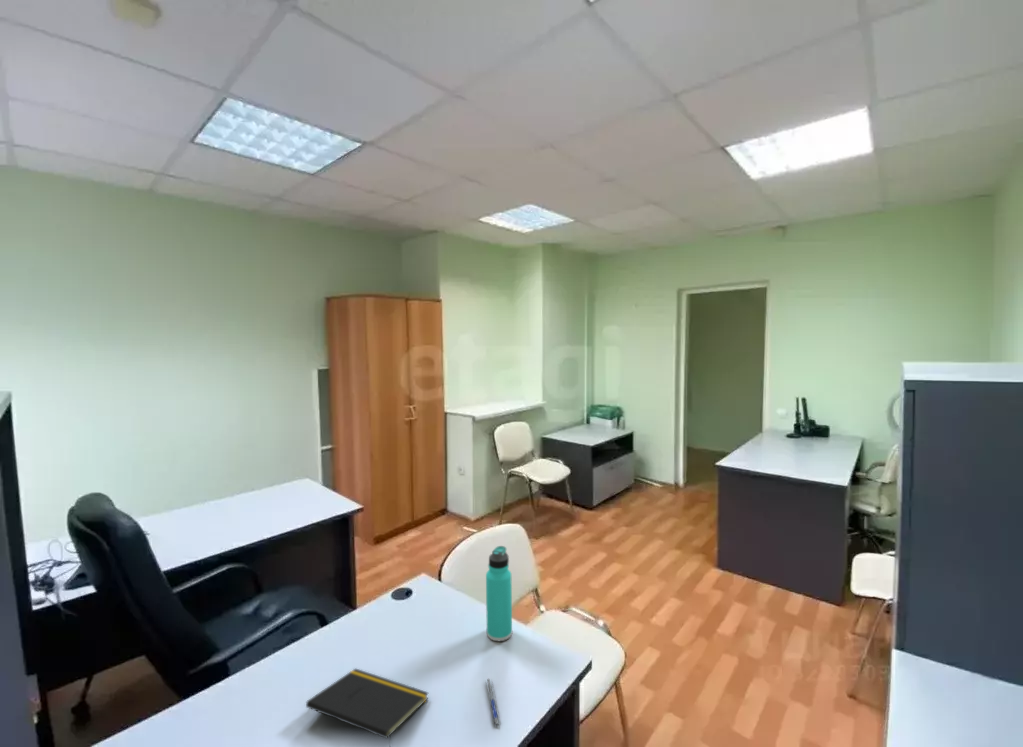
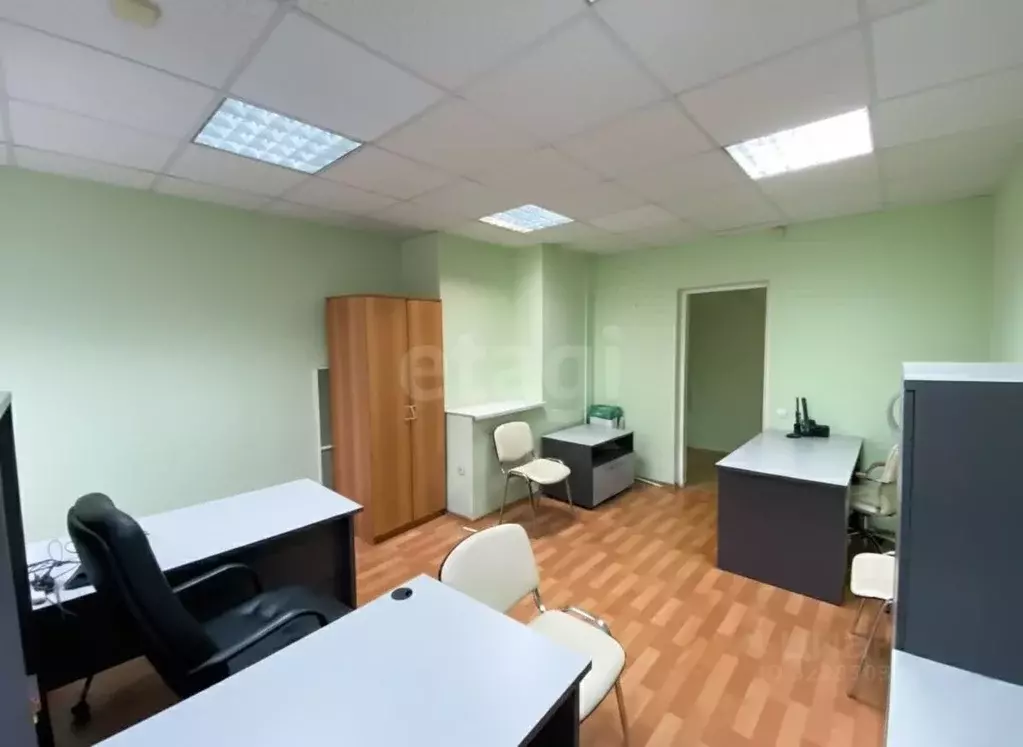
- pen [484,678,502,727]
- notepad [305,667,430,747]
- thermos bottle [485,545,513,642]
